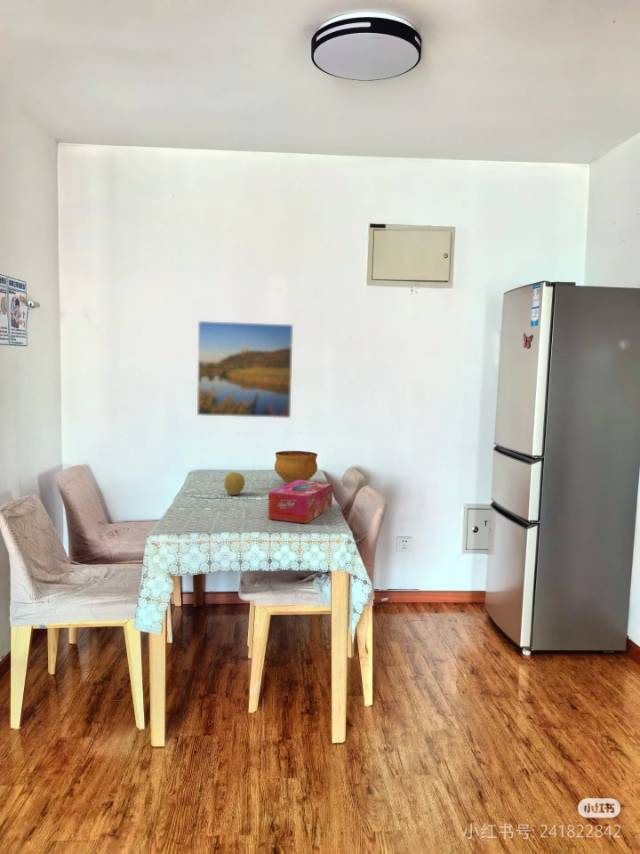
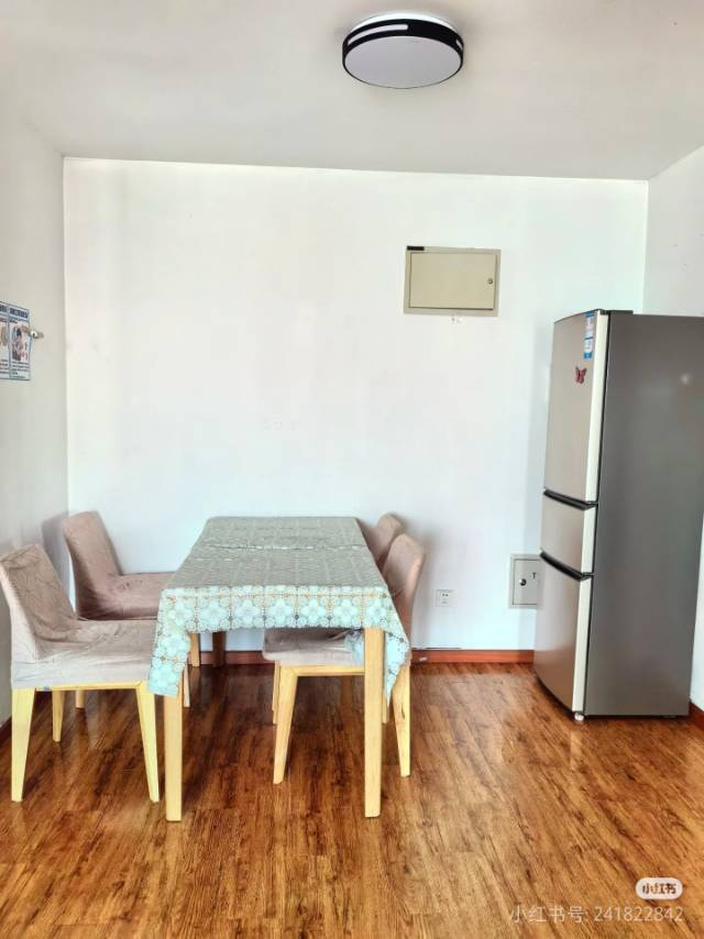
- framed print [196,320,294,419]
- bowl [273,450,318,484]
- tissue box [267,480,334,524]
- fruit [223,471,246,496]
